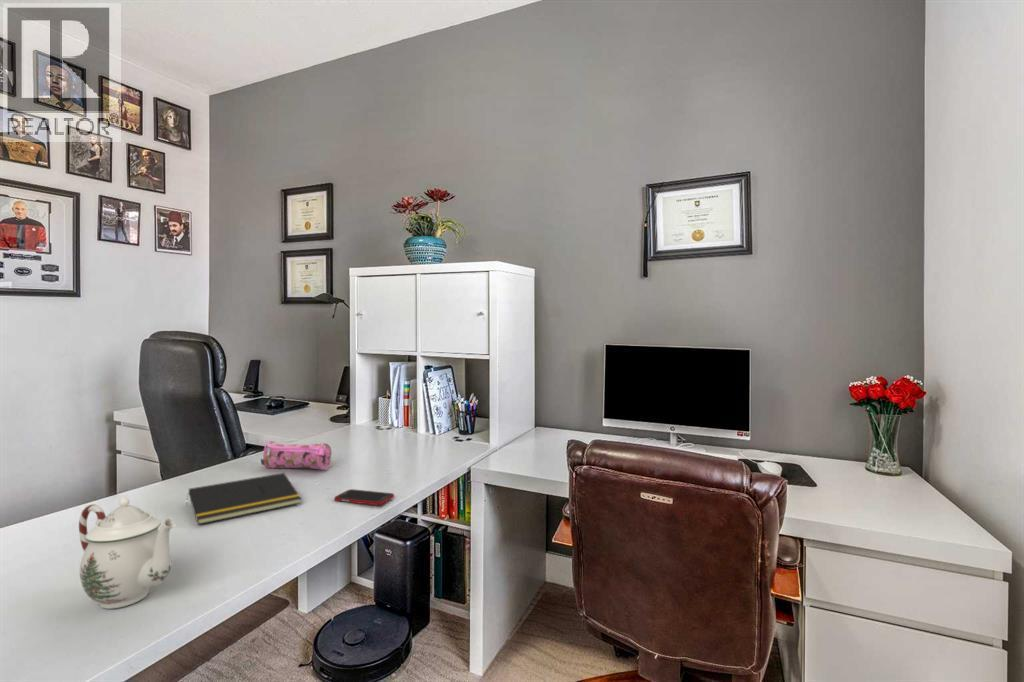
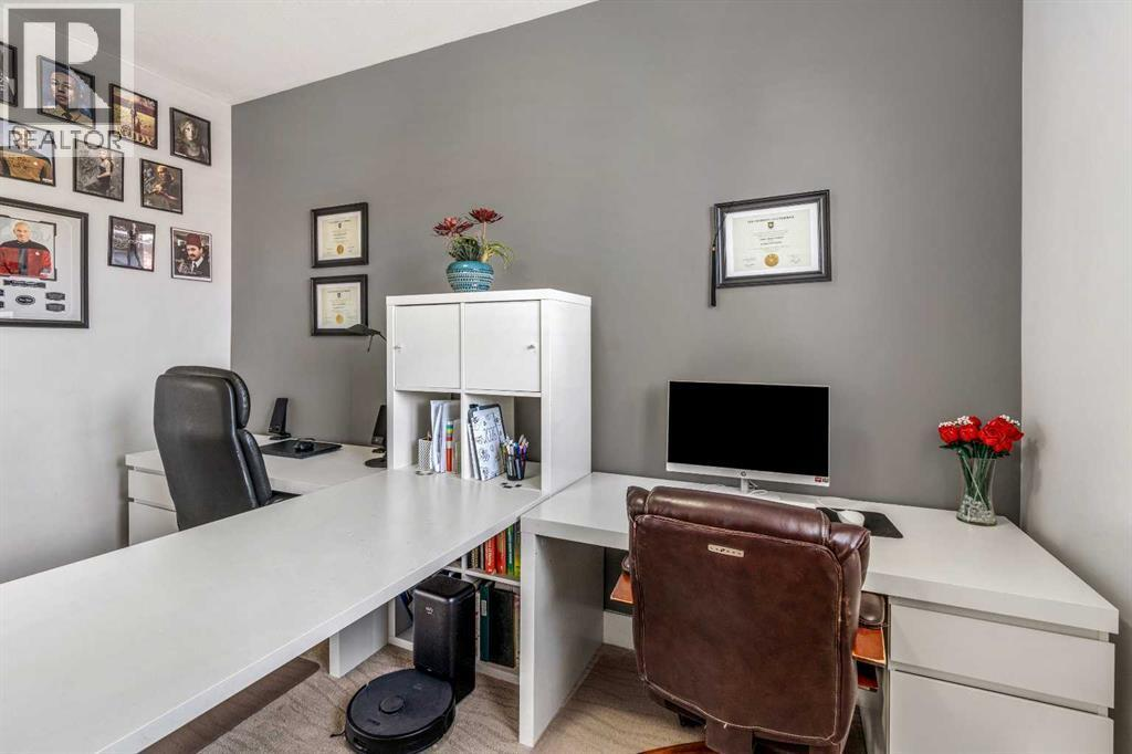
- pencil case [260,440,332,471]
- teapot [78,495,177,610]
- cell phone [333,488,395,506]
- notepad [185,472,302,525]
